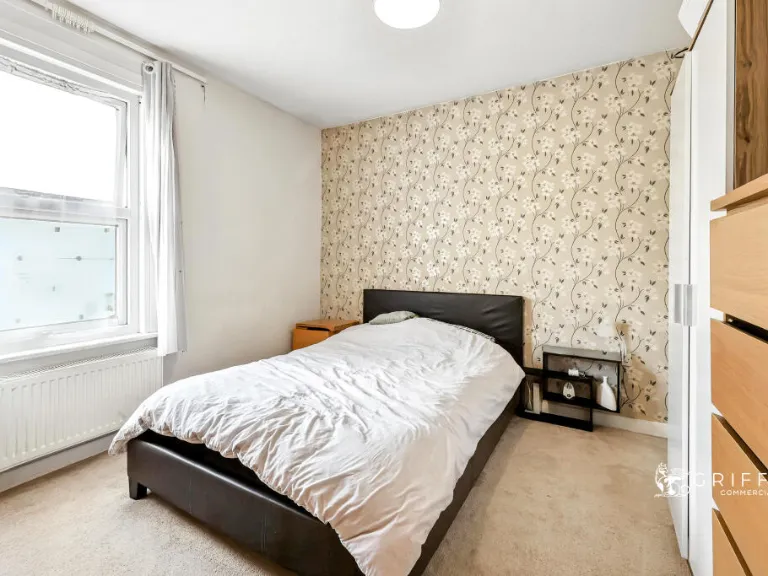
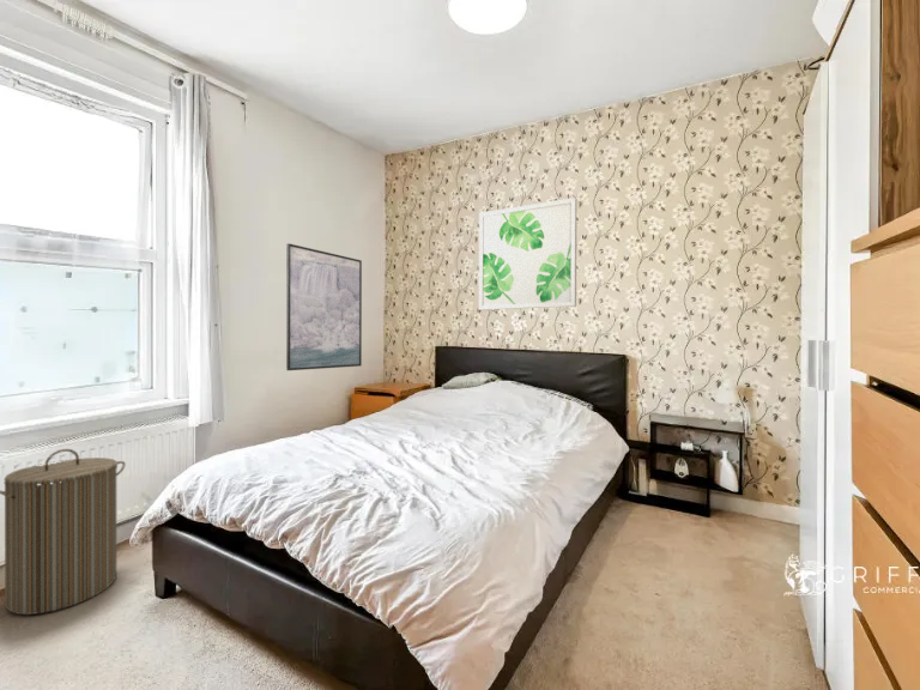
+ wall art [478,196,579,311]
+ laundry hamper [0,448,127,616]
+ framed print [285,242,363,371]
